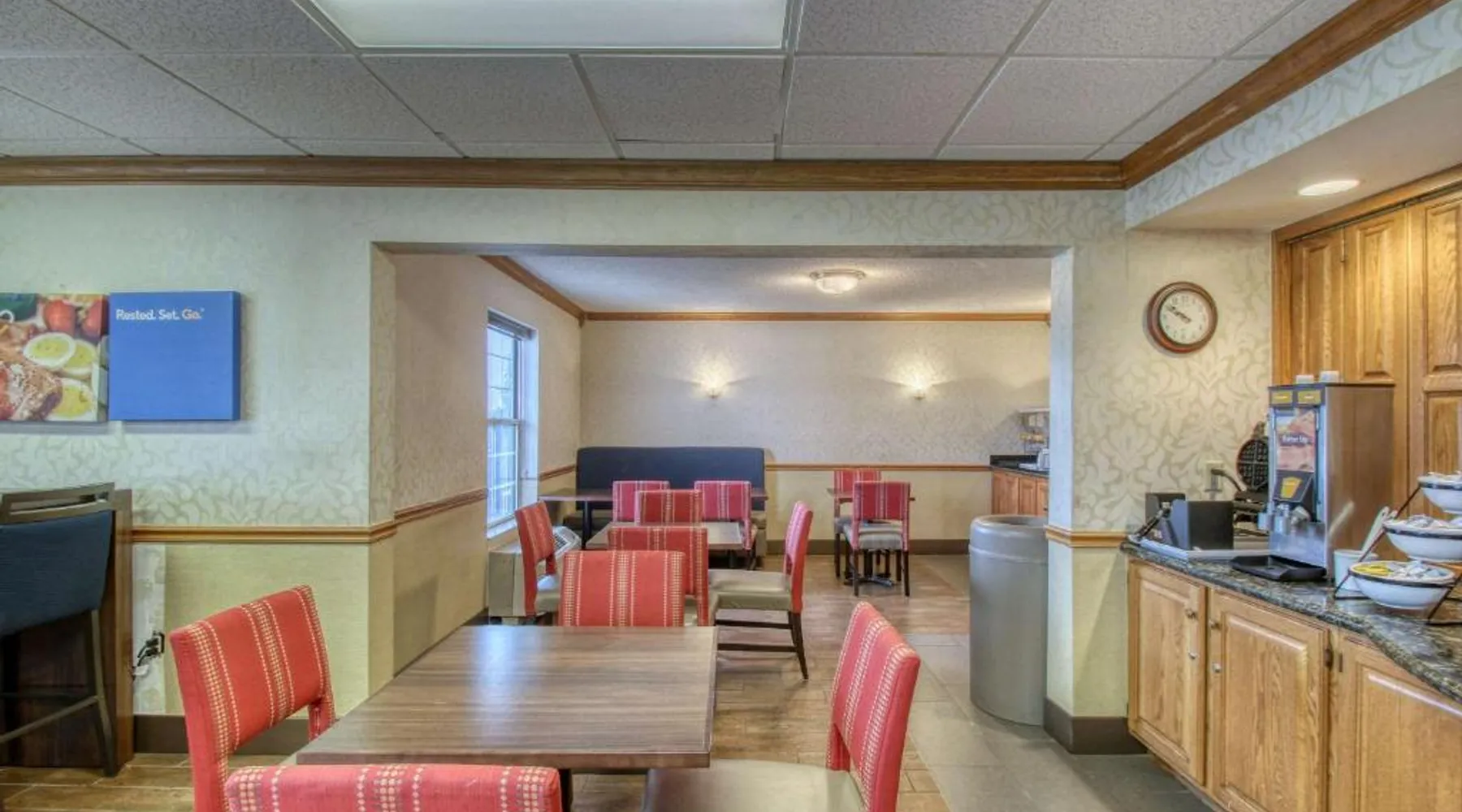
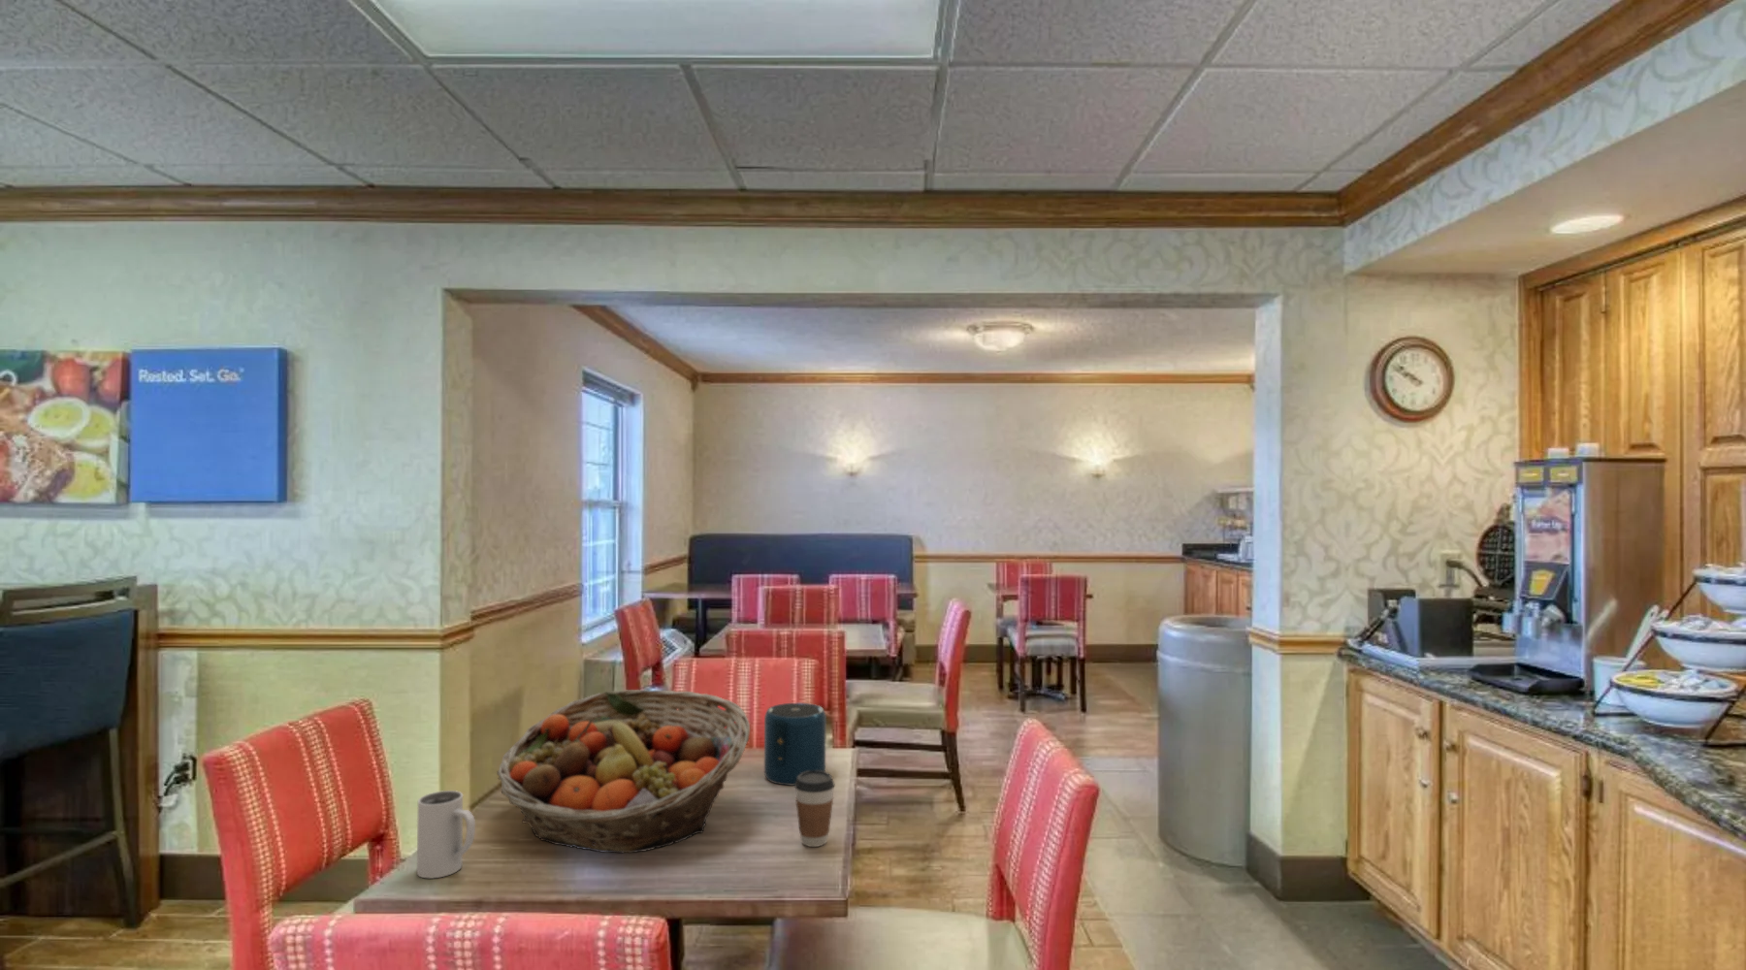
+ mug [416,790,477,879]
+ coffee cup [793,771,836,848]
+ fruit basket [496,689,751,854]
+ speaker [763,702,828,787]
